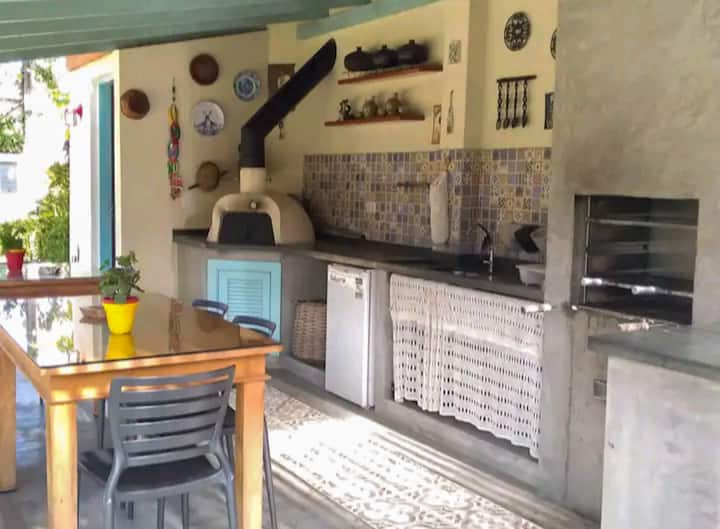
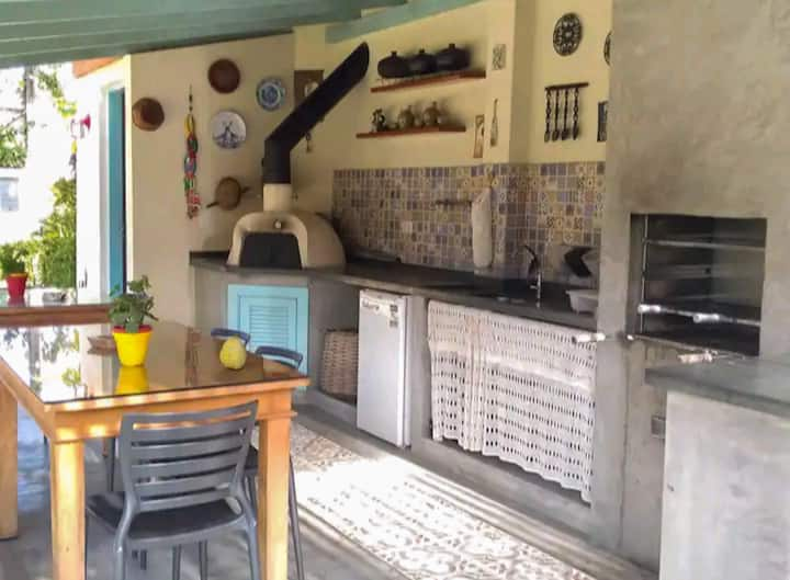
+ fruit [218,333,248,371]
